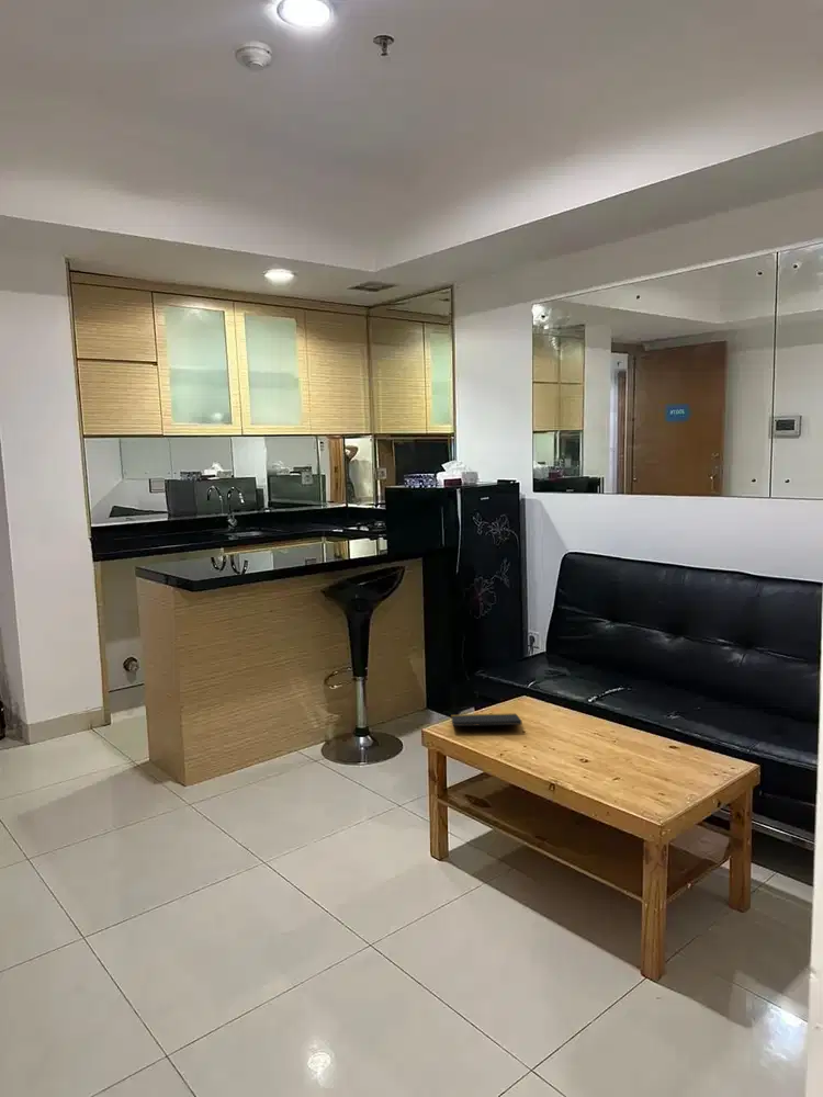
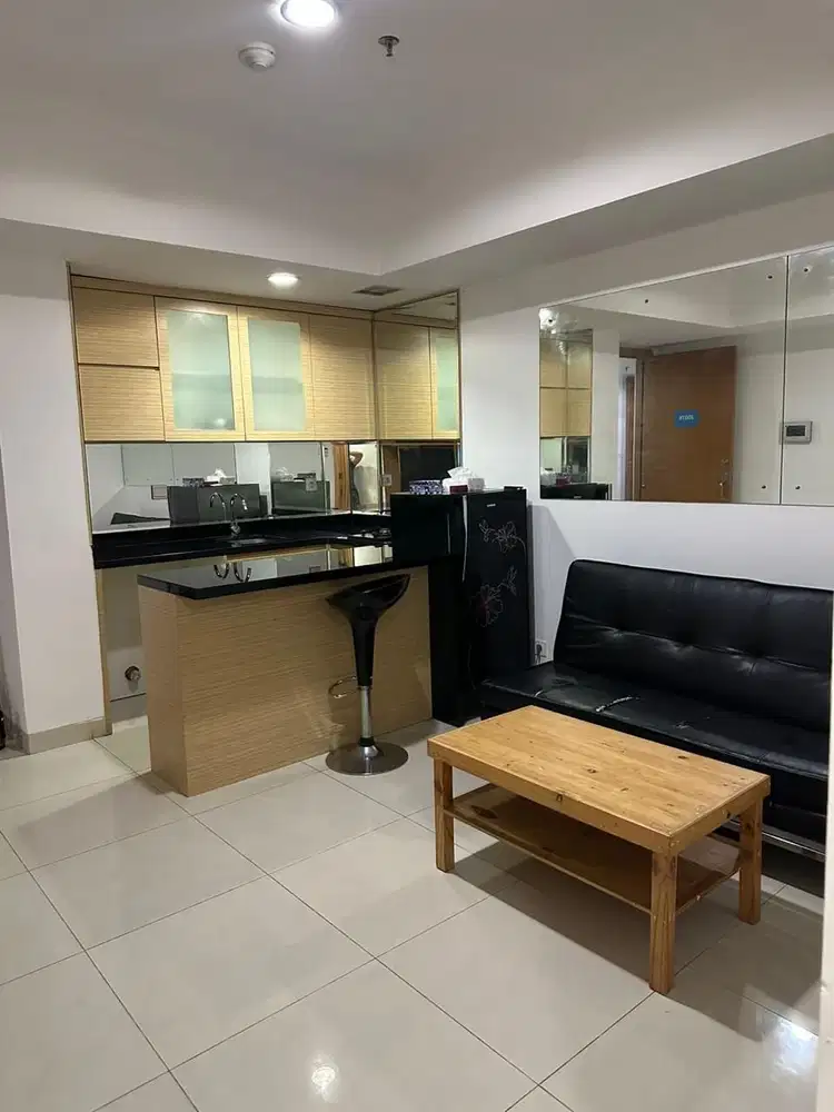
- notepad [450,712,525,733]
